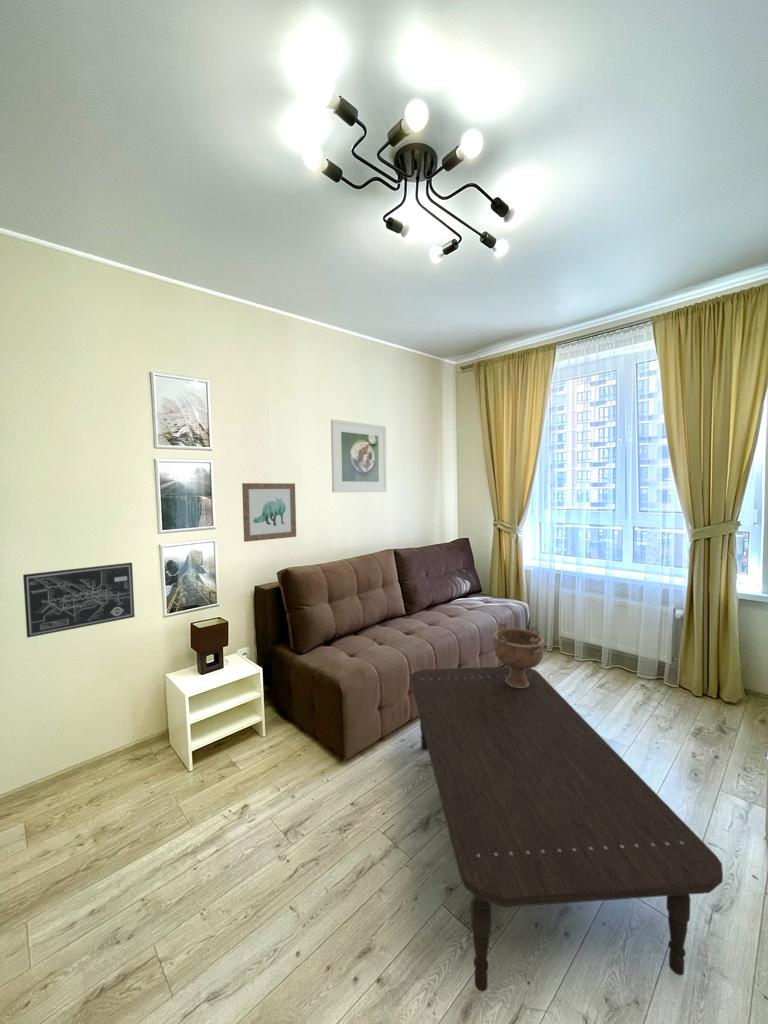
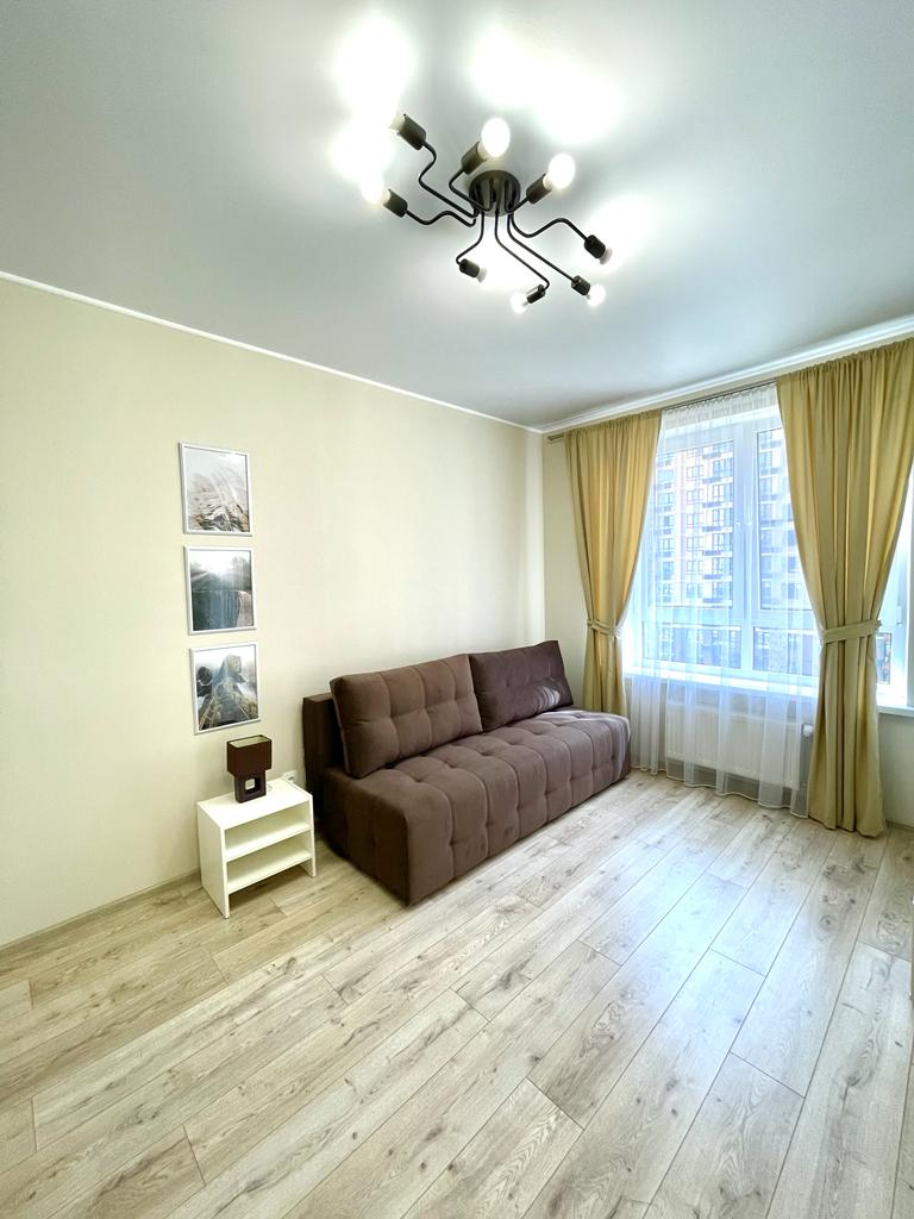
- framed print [330,418,388,493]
- wall art [22,562,136,639]
- wall art [241,482,297,543]
- coffee table [409,666,724,993]
- decorative bowl [493,621,545,688]
